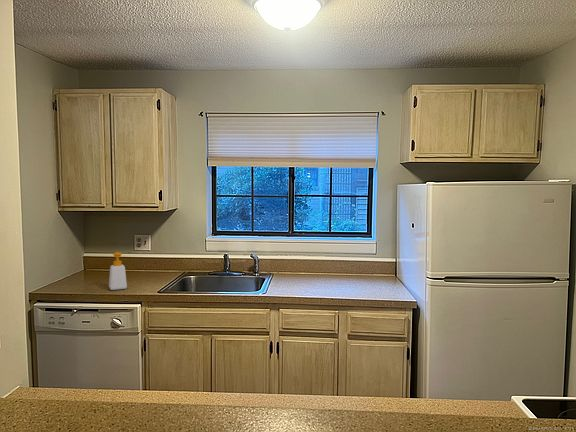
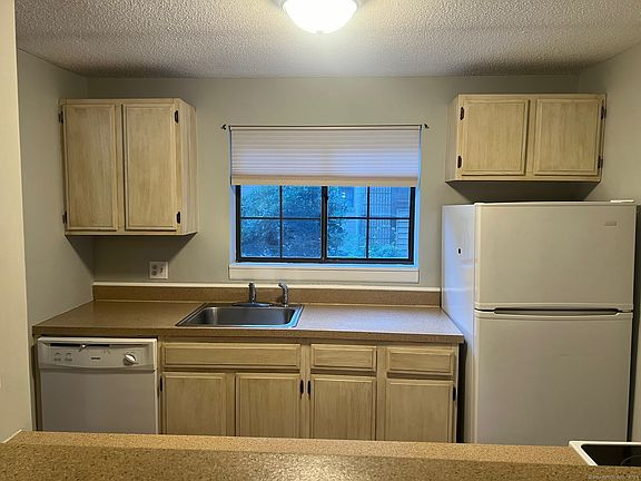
- soap bottle [108,251,128,291]
